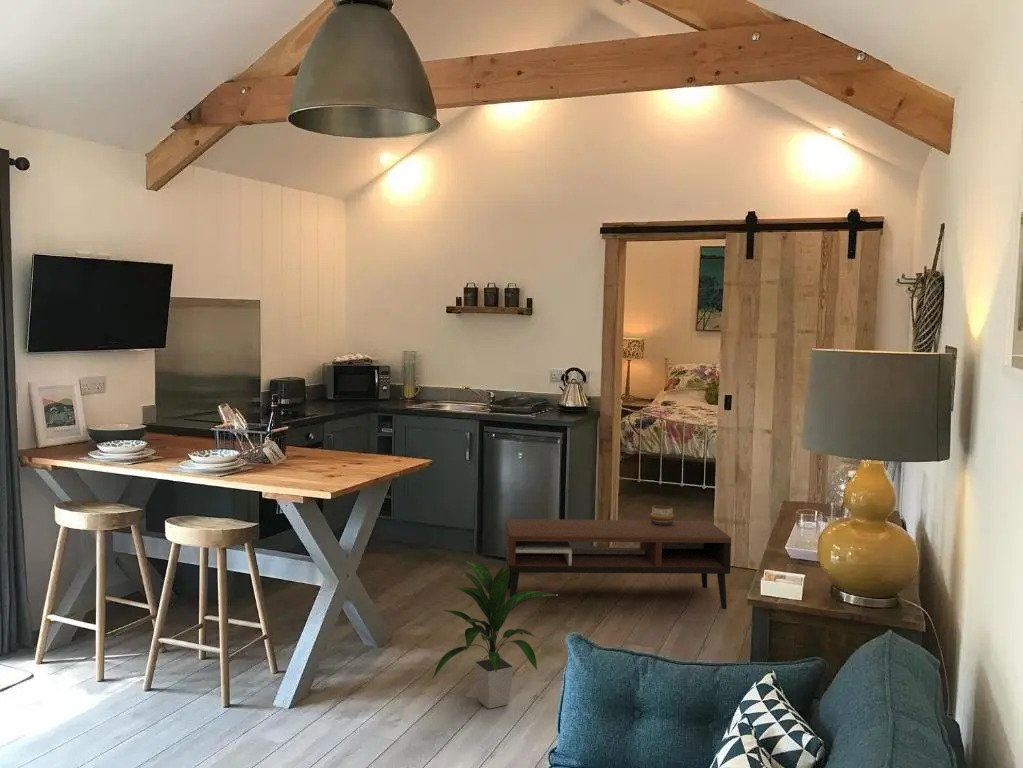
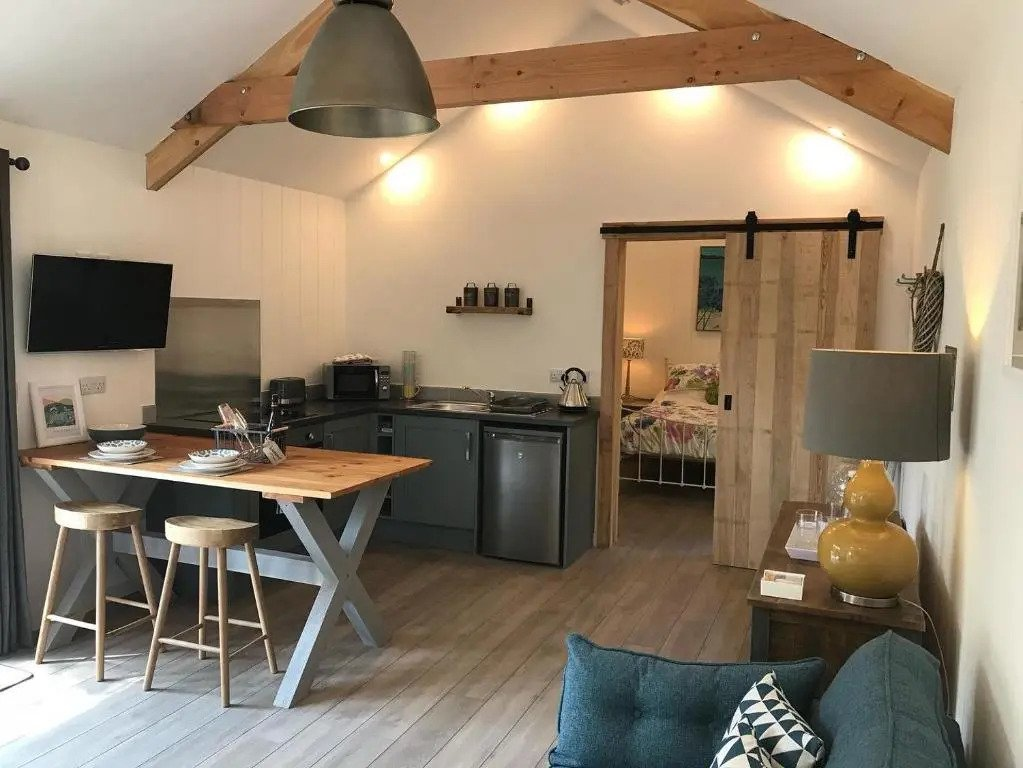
- indoor plant [431,560,555,710]
- decorative bowl [649,504,676,525]
- coffee table [504,518,732,610]
